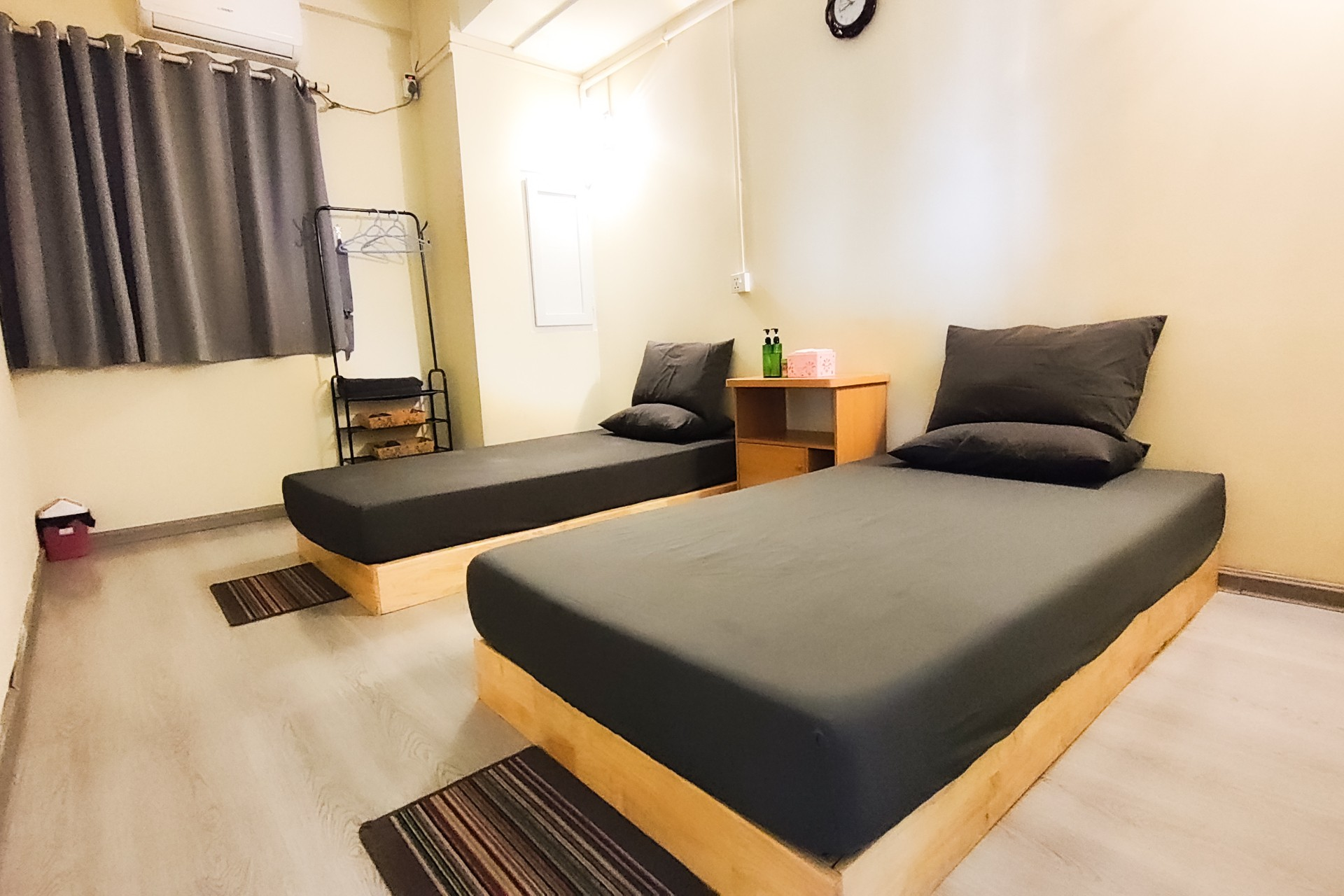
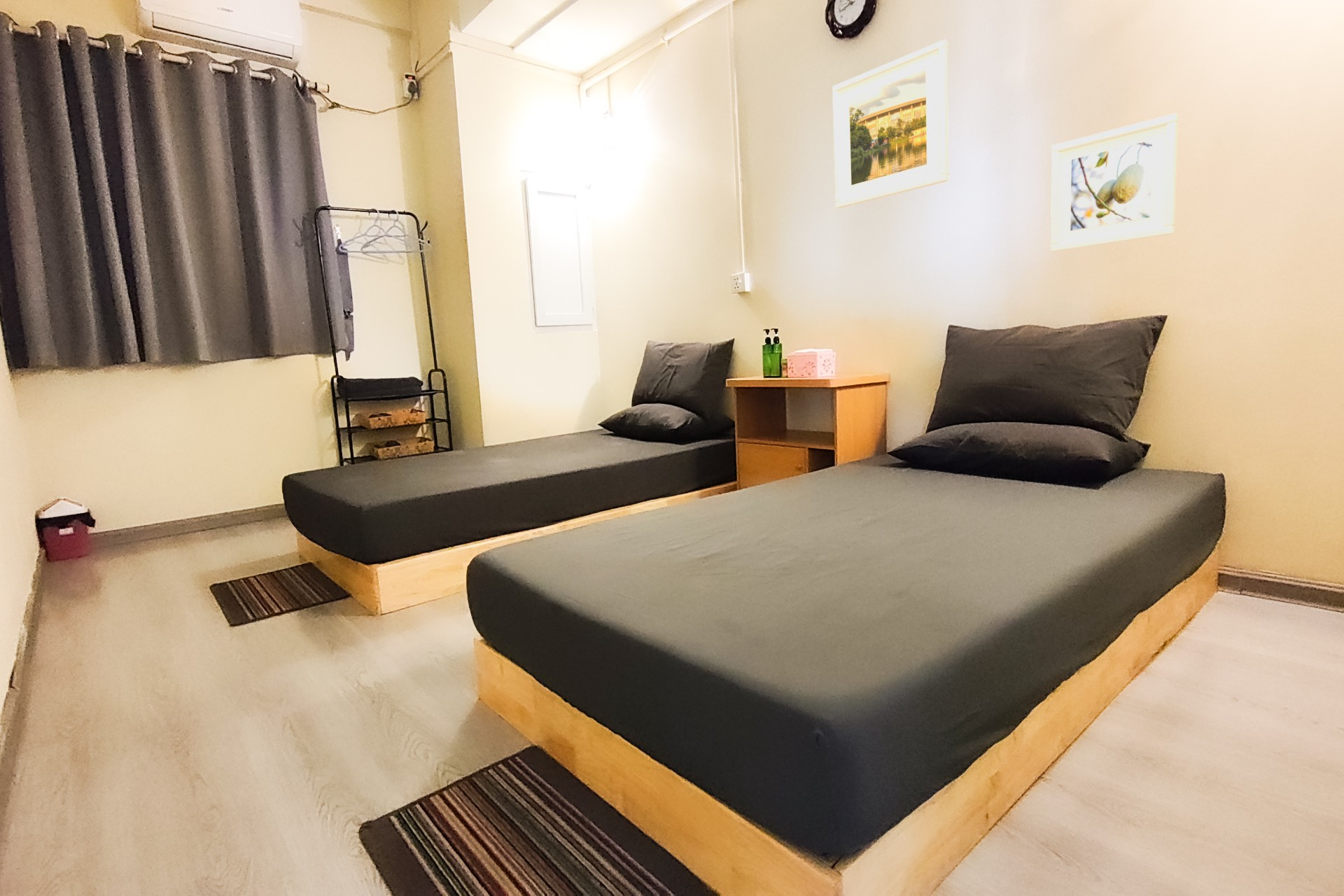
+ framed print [832,39,949,209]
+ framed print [1050,113,1179,253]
